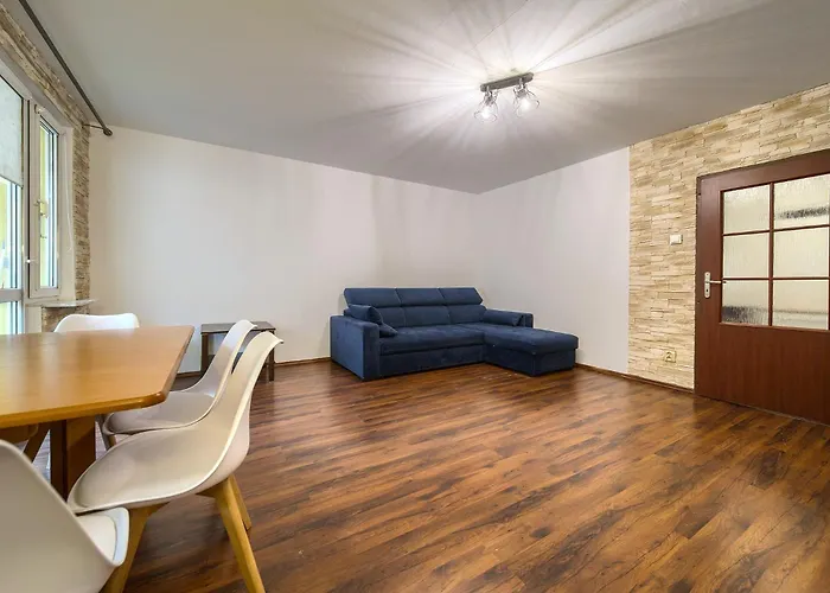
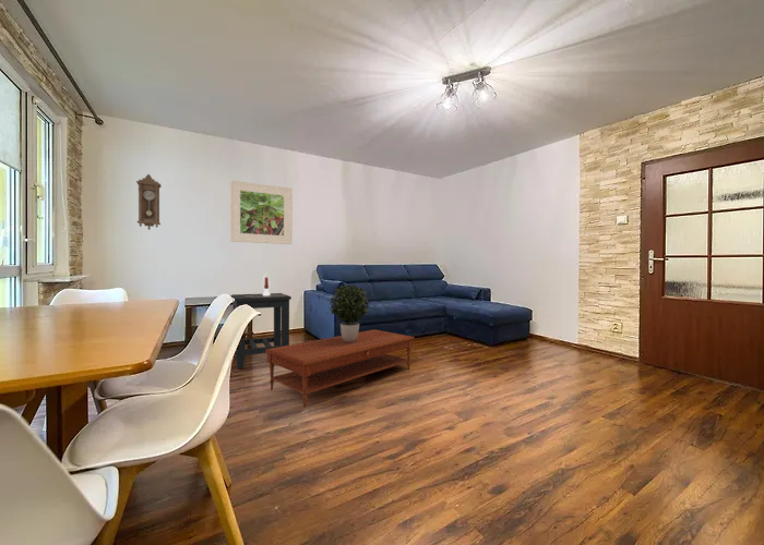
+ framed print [229,180,294,245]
+ side table [230,292,293,370]
+ potted plant [329,283,371,343]
+ table lamp [244,274,288,298]
+ pendulum clock [135,173,163,231]
+ coffee table [265,328,415,409]
